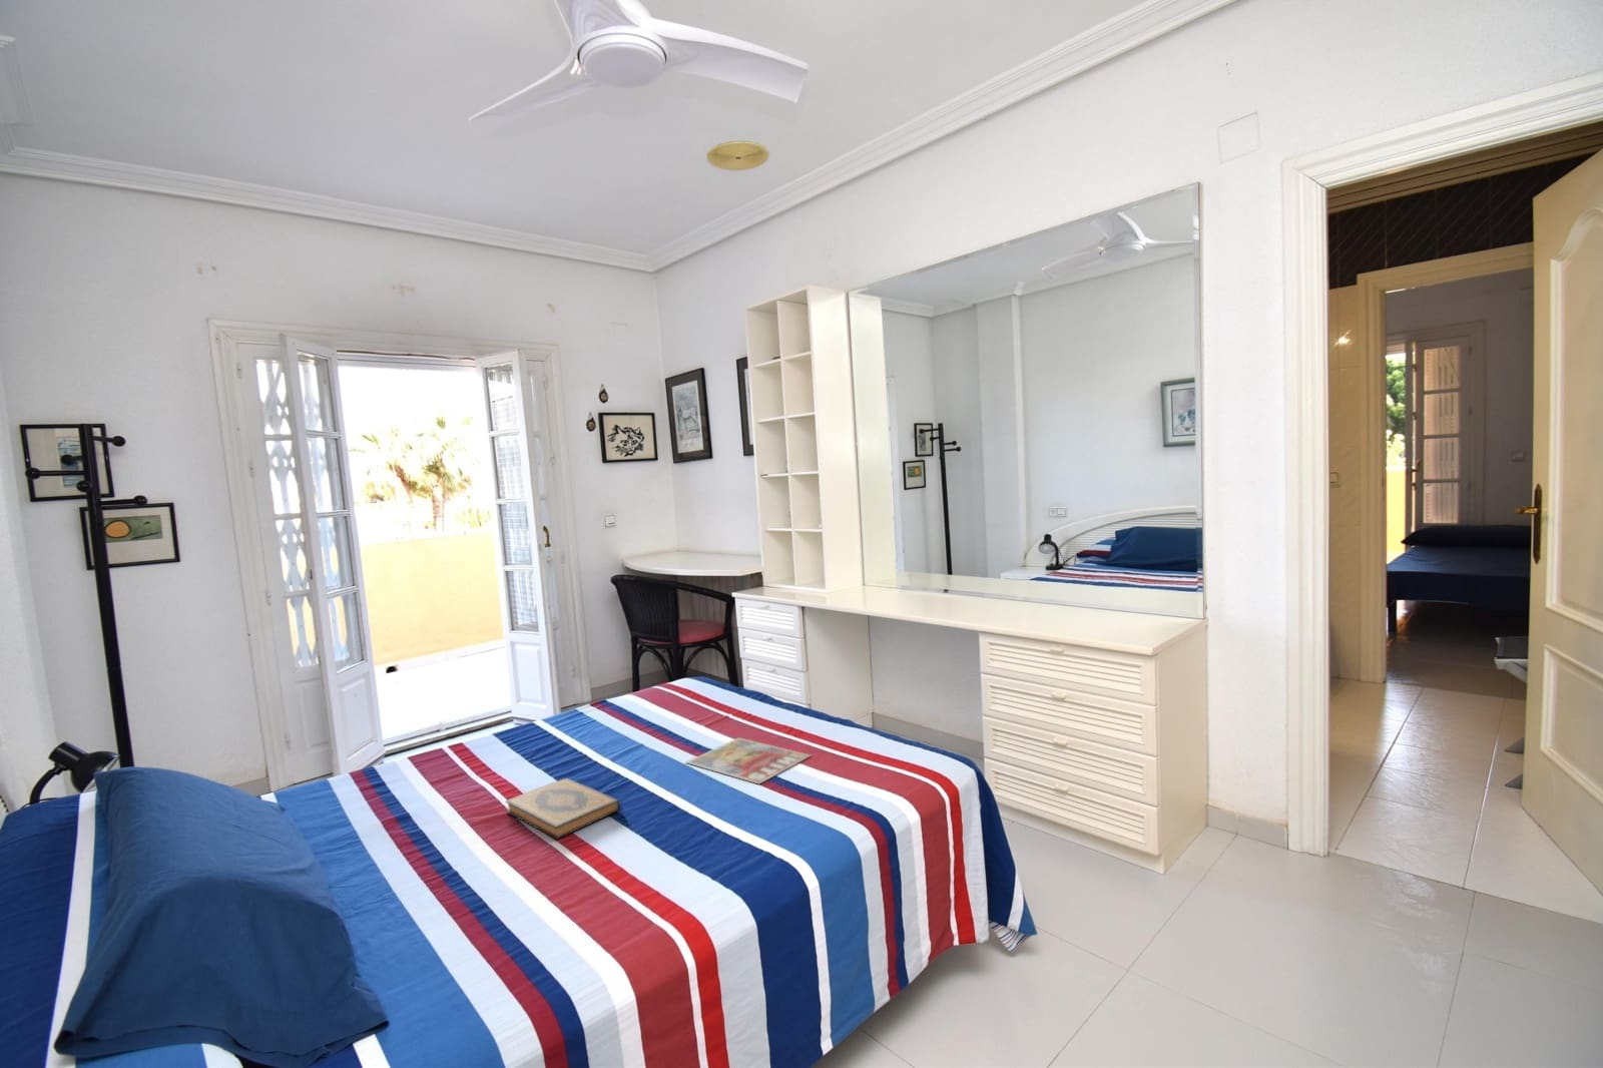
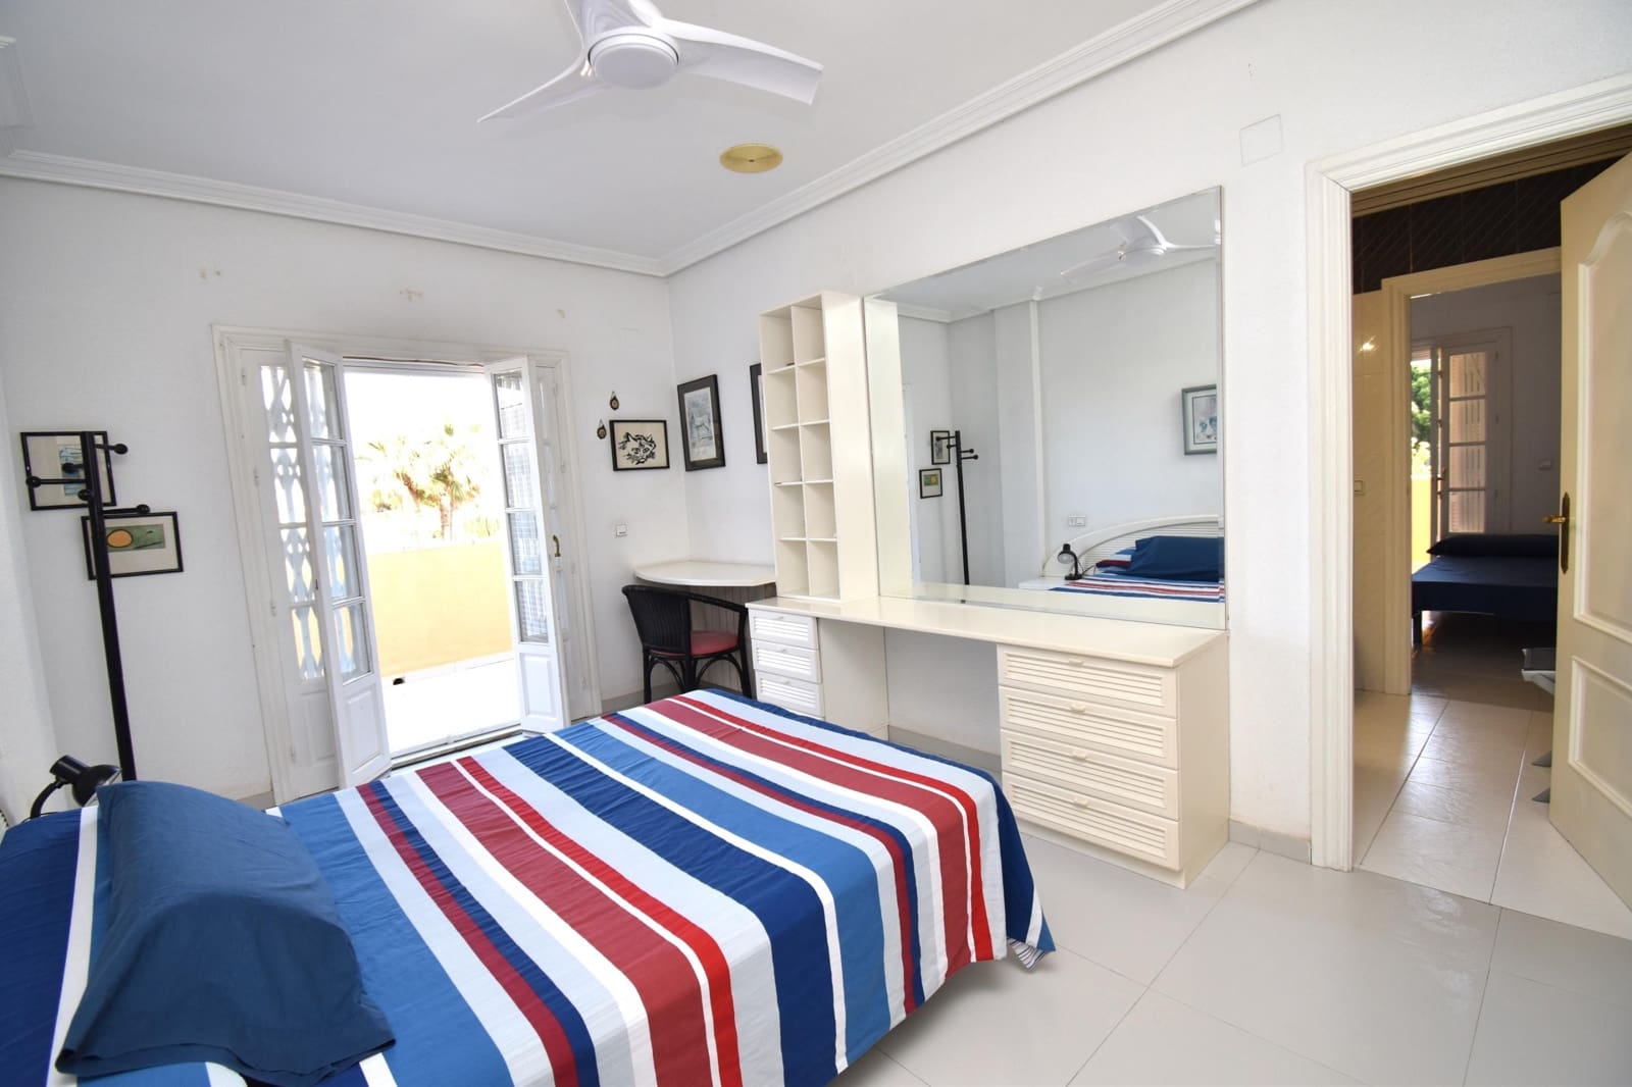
- magazine [685,737,812,784]
- hardback book [505,777,621,840]
